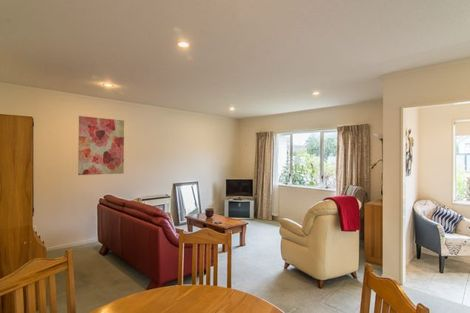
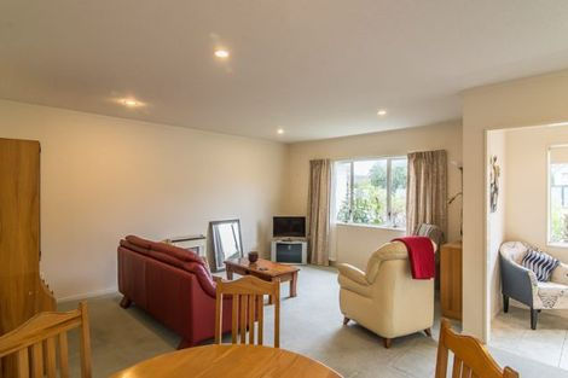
- wall art [77,115,125,176]
